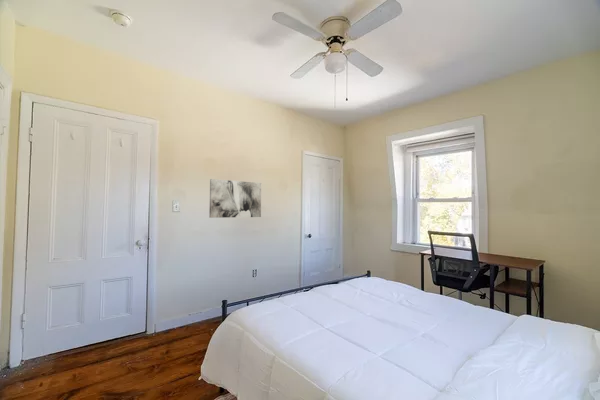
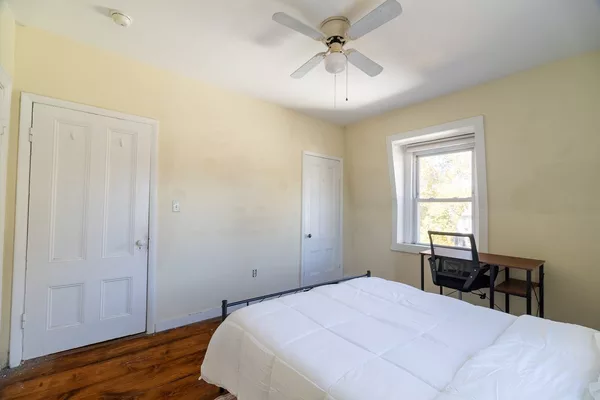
- wall art [208,178,262,219]
